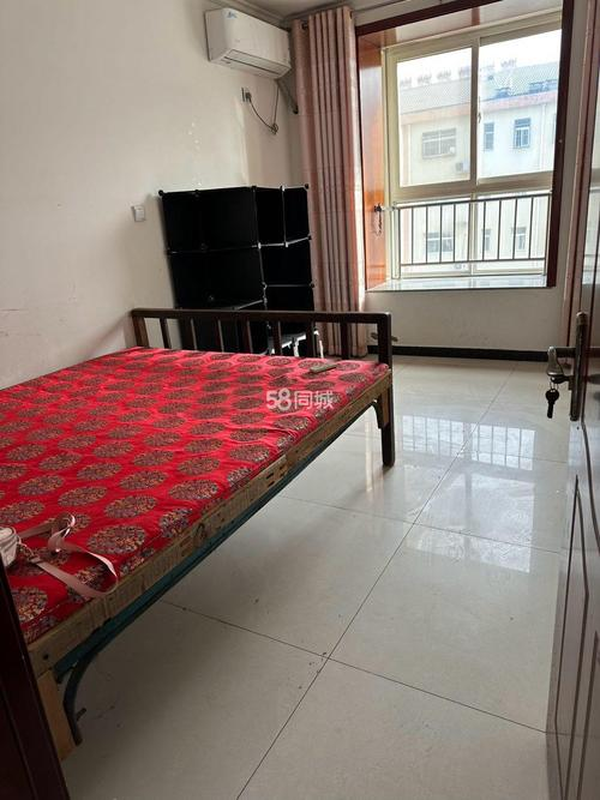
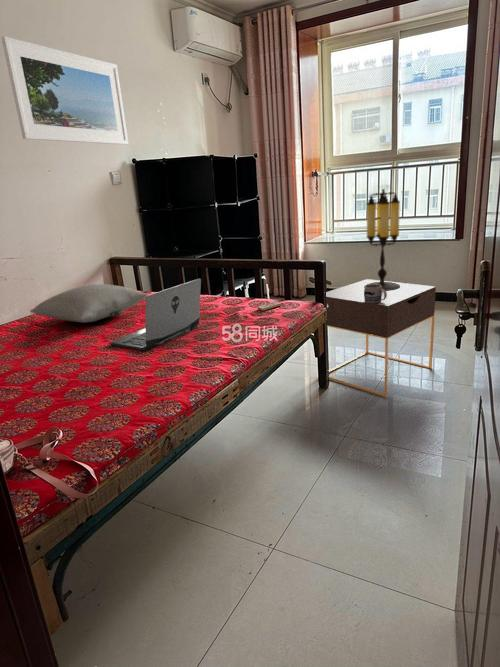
+ pillow [29,283,148,324]
+ laptop computer [108,278,202,352]
+ nightstand [325,278,437,398]
+ table lamp [364,188,401,291]
+ mug [364,284,387,303]
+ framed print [0,35,129,146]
